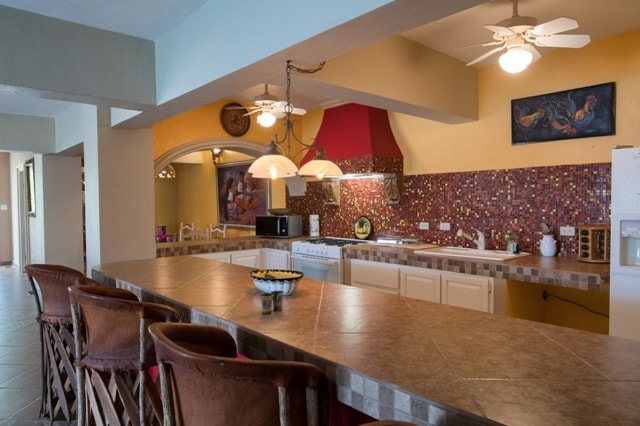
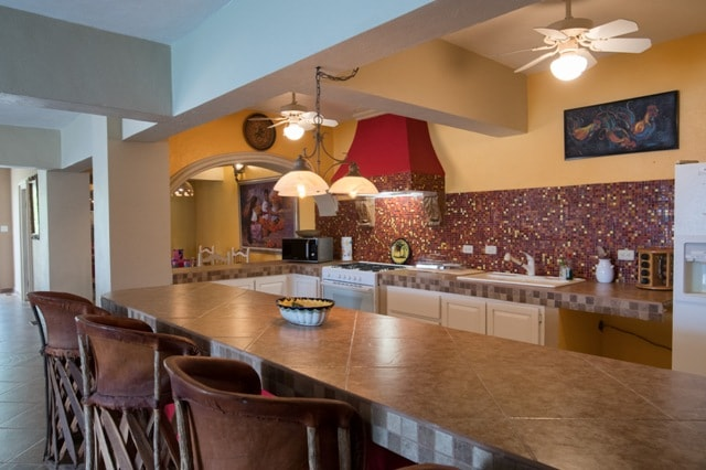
- cup [259,290,285,315]
